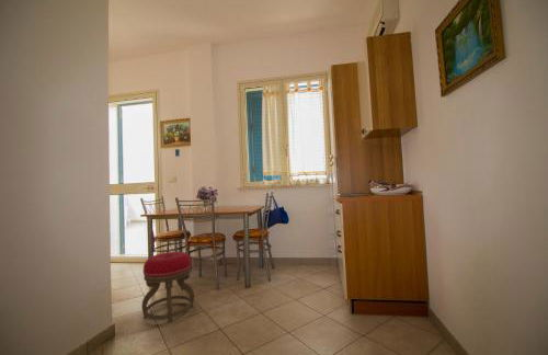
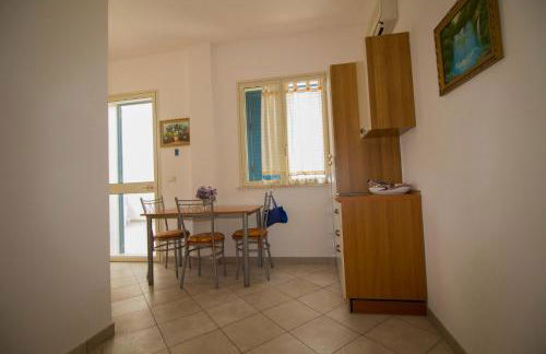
- stool [140,251,195,323]
